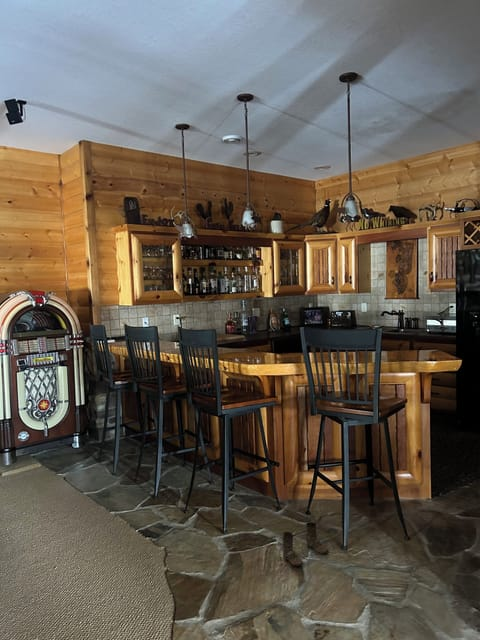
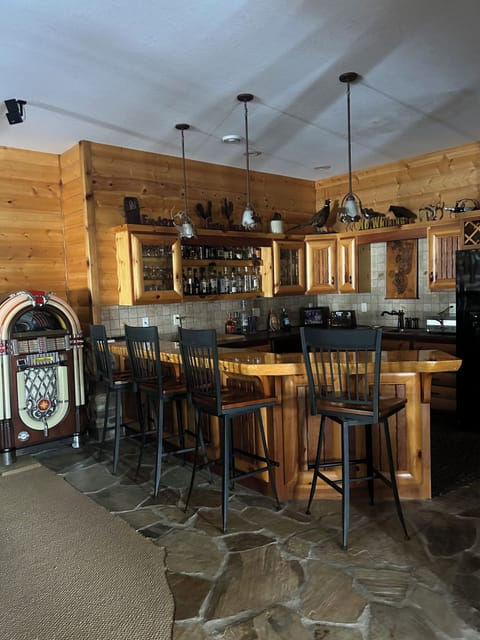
- boots [281,521,329,567]
